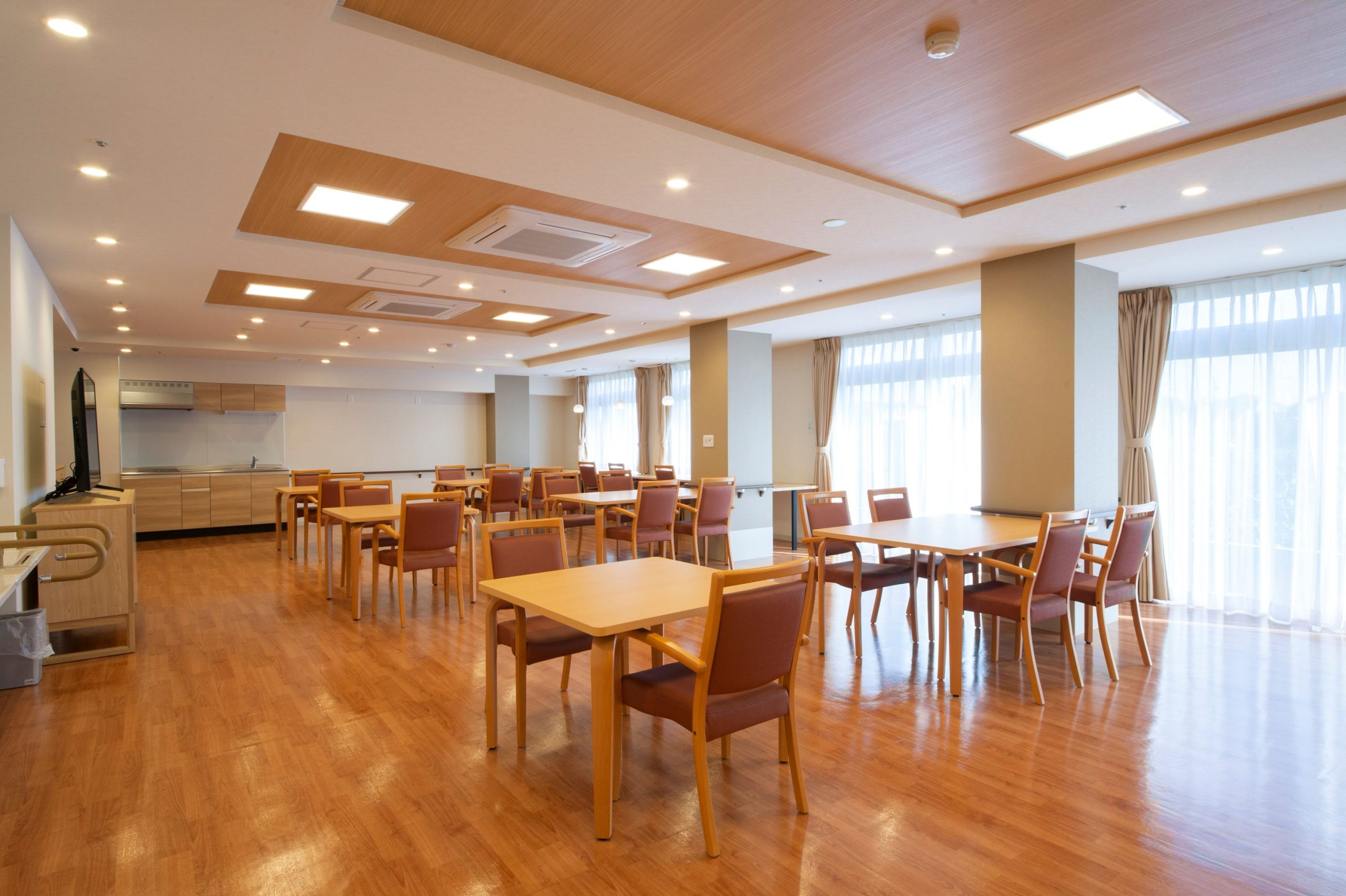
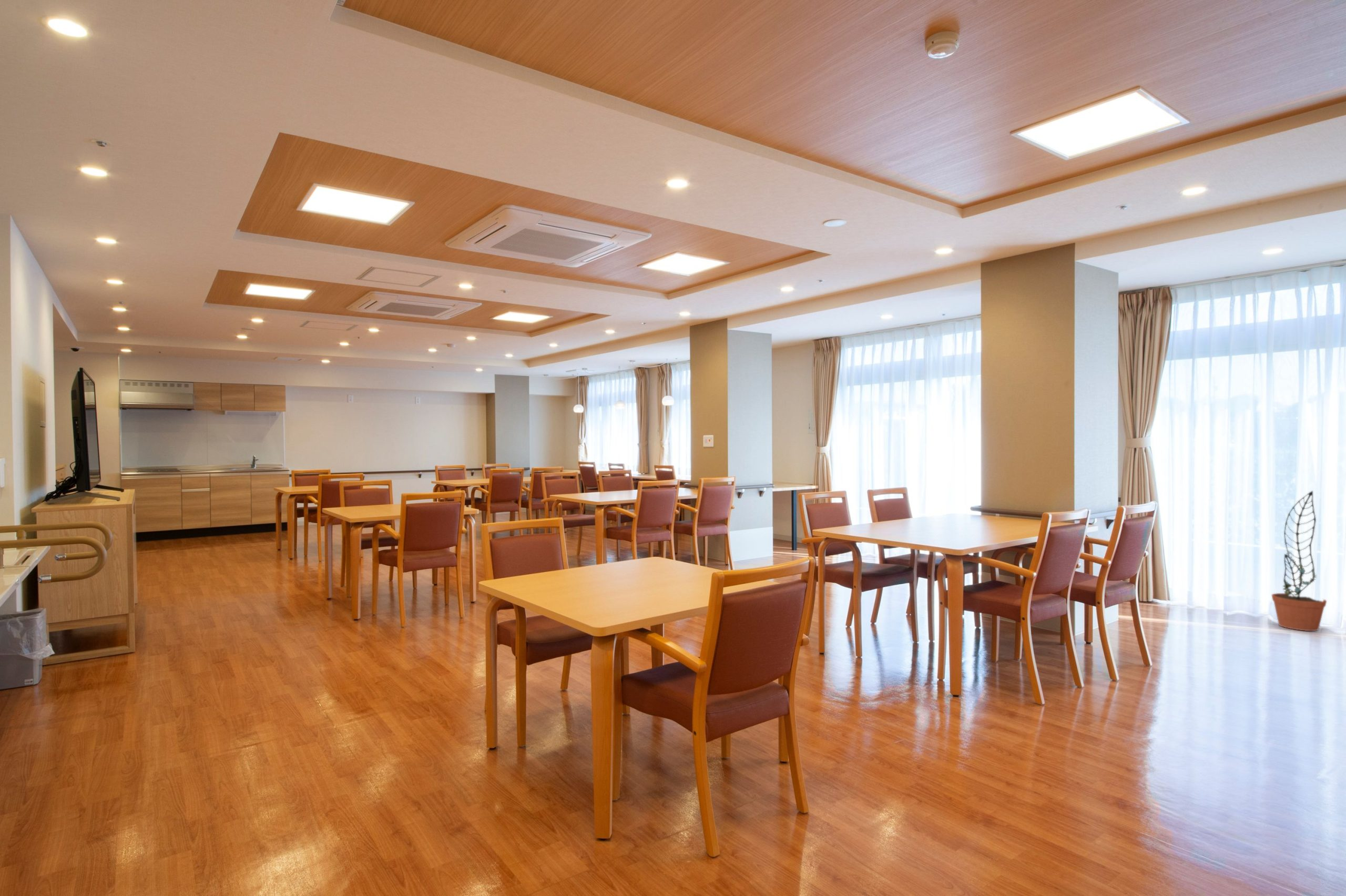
+ decorative plant [1271,490,1327,632]
